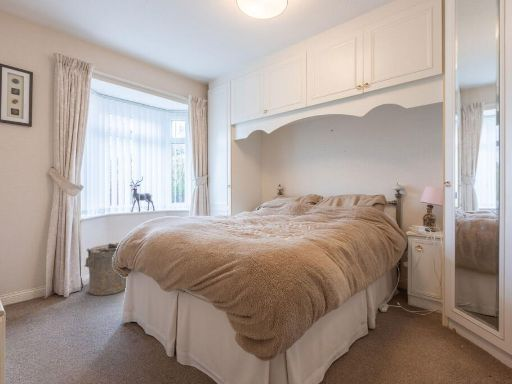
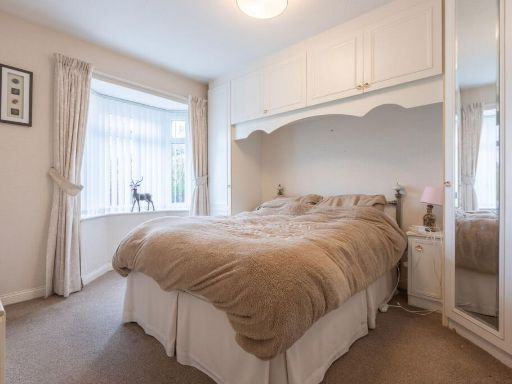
- laundry hamper [83,242,127,297]
